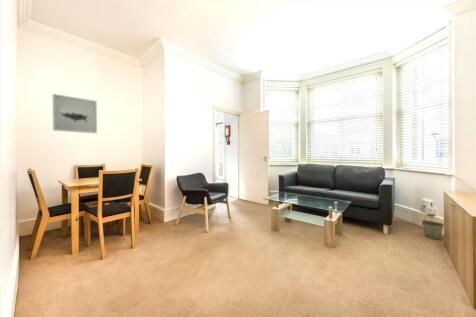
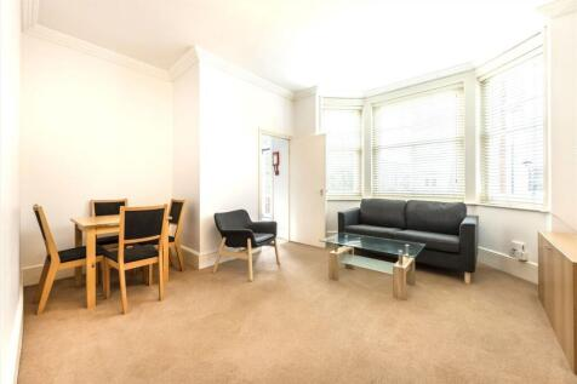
- wall art [52,93,98,134]
- bucket [421,212,445,240]
